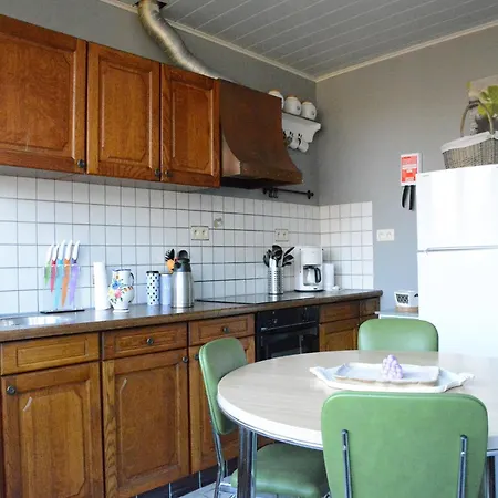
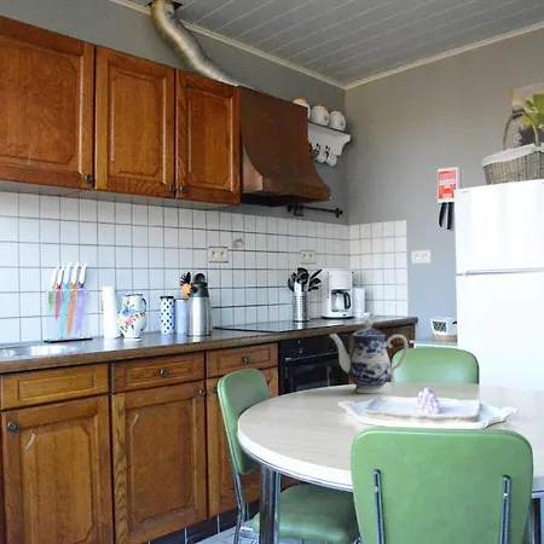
+ teapot [329,318,409,394]
